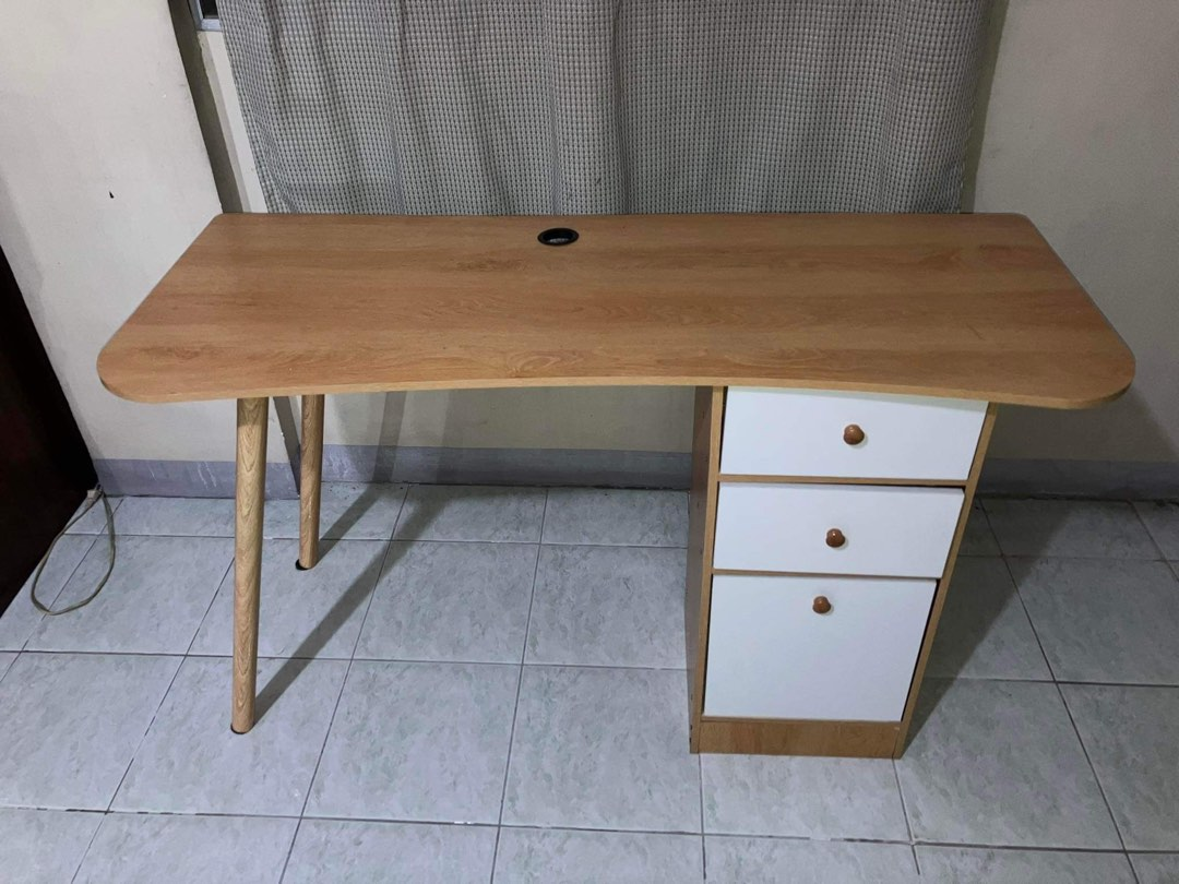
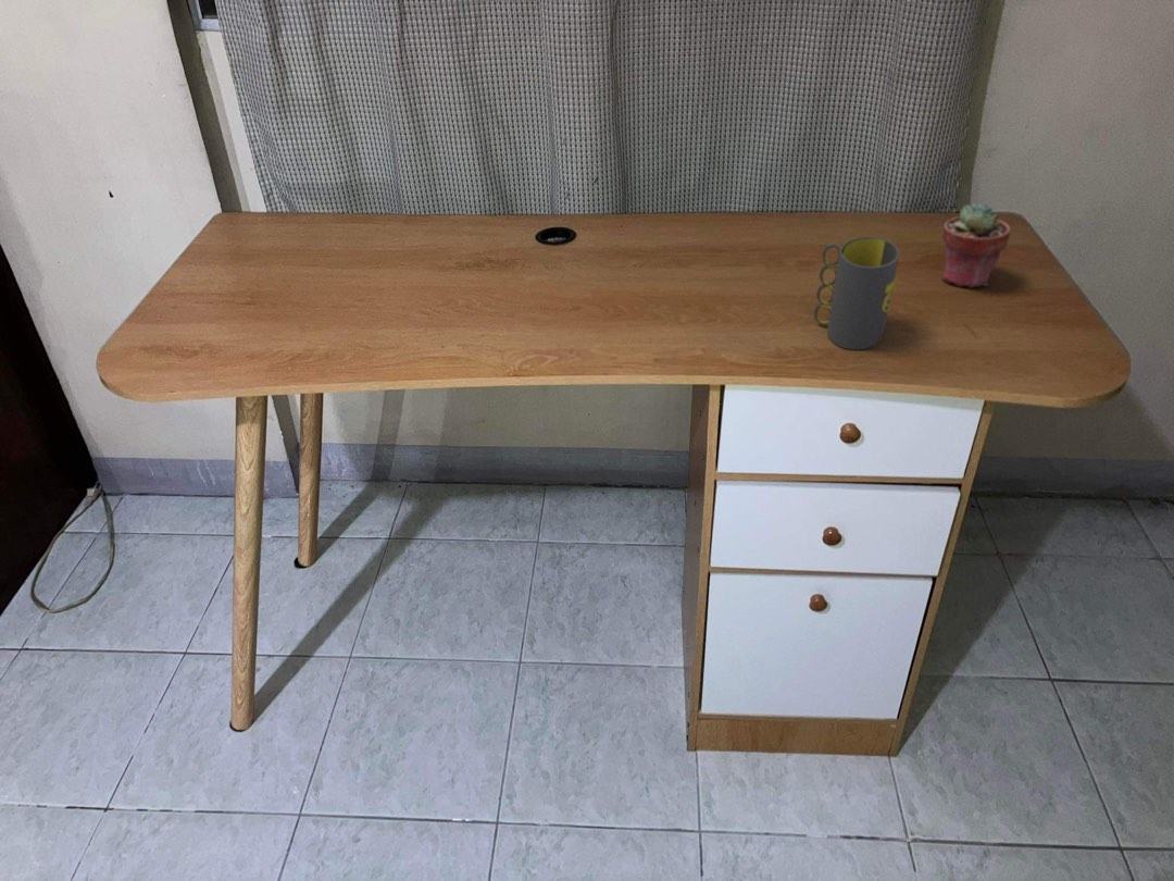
+ potted succulent [940,201,1011,289]
+ mug [813,236,901,351]
